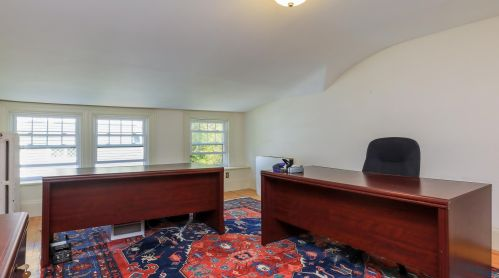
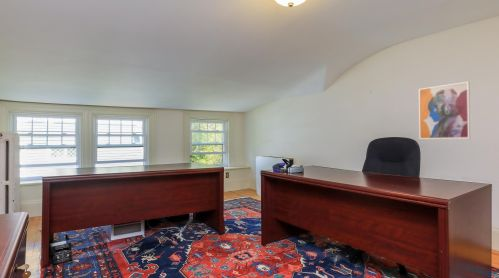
+ wall art [418,81,471,140]
